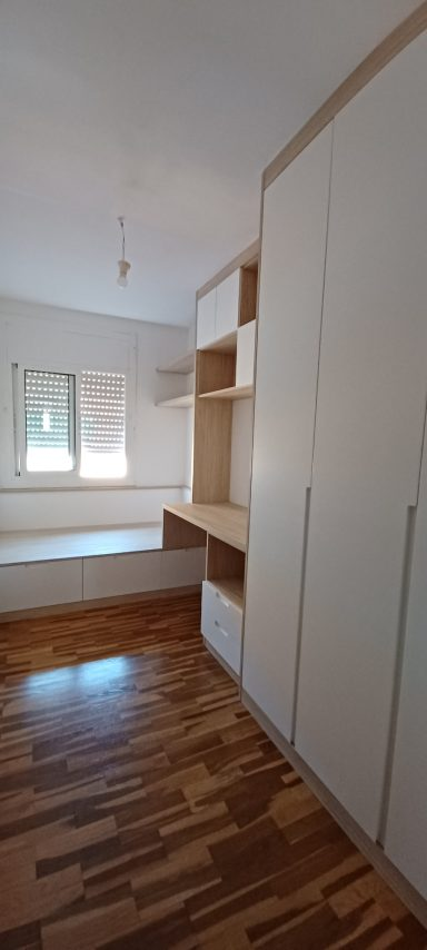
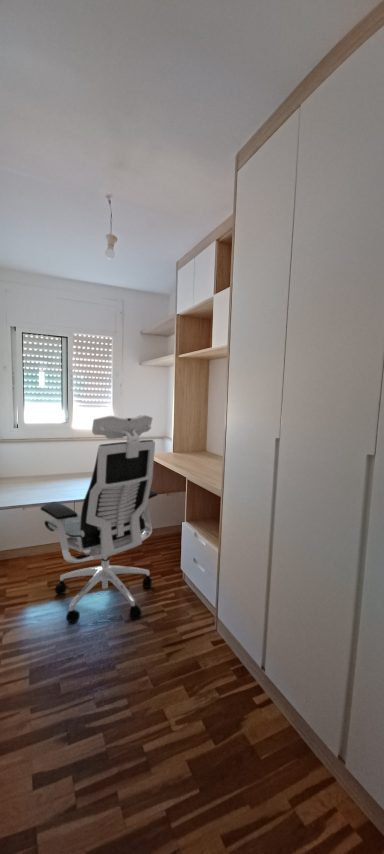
+ office chair [40,414,158,624]
